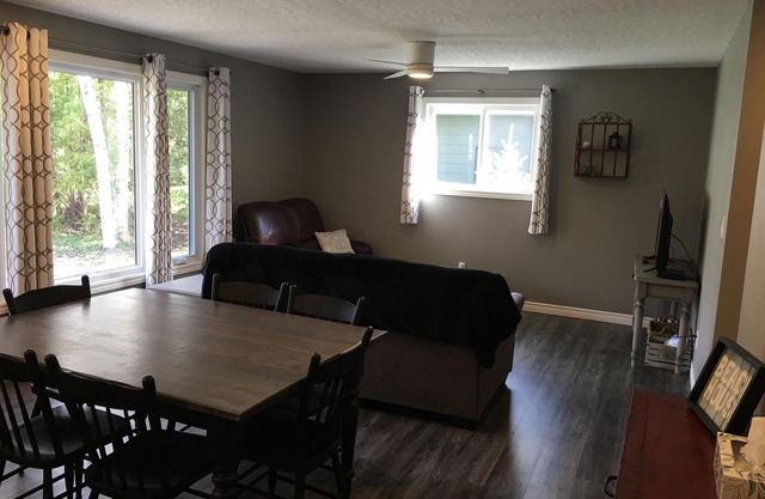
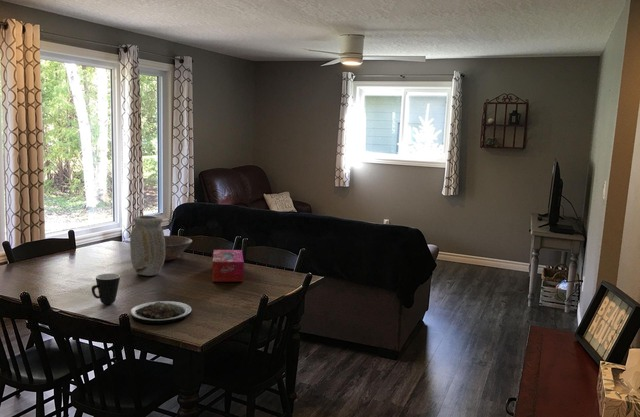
+ plate [130,300,192,324]
+ tissue box [211,249,245,283]
+ bowl [164,235,193,261]
+ vase [129,215,166,277]
+ mug [91,273,121,305]
